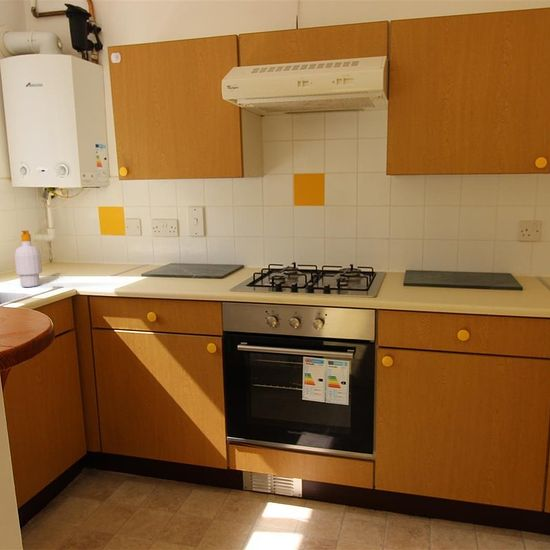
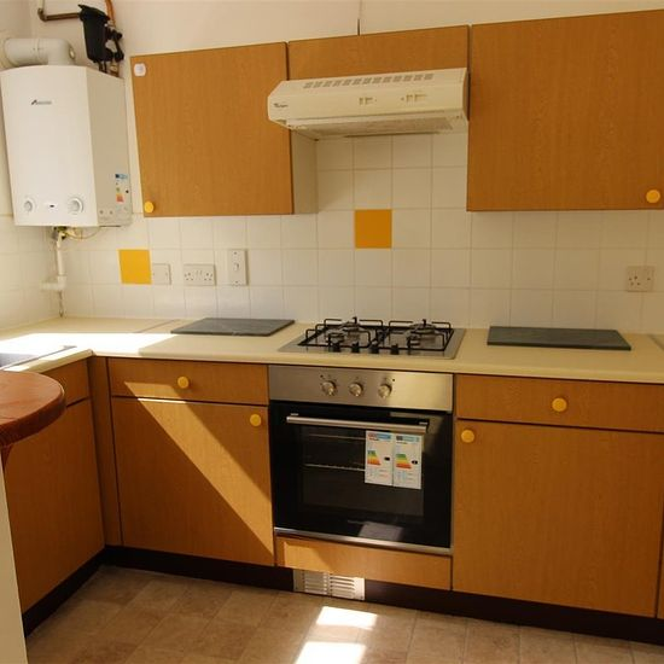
- soap bottle [13,229,43,288]
